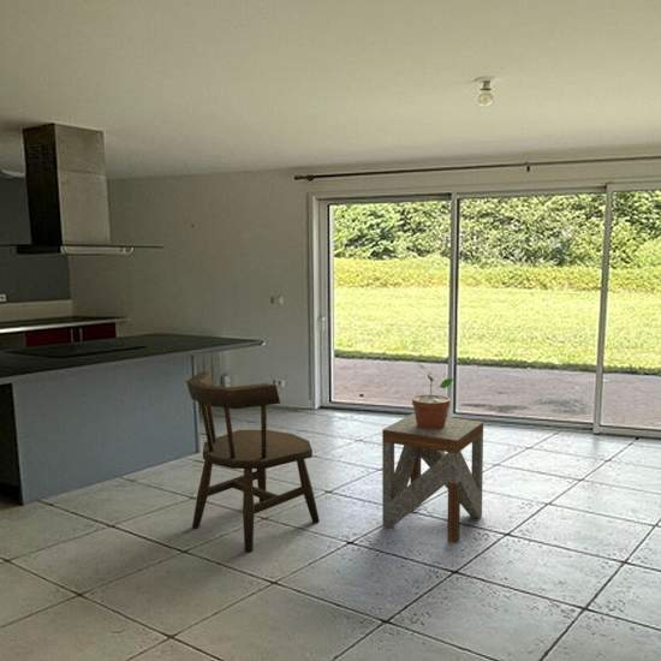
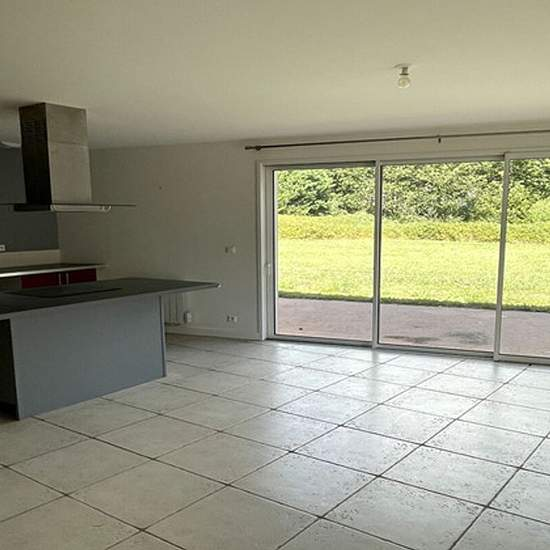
- potted plant [411,362,455,429]
- dining chair [185,370,321,554]
- side table [381,412,484,544]
